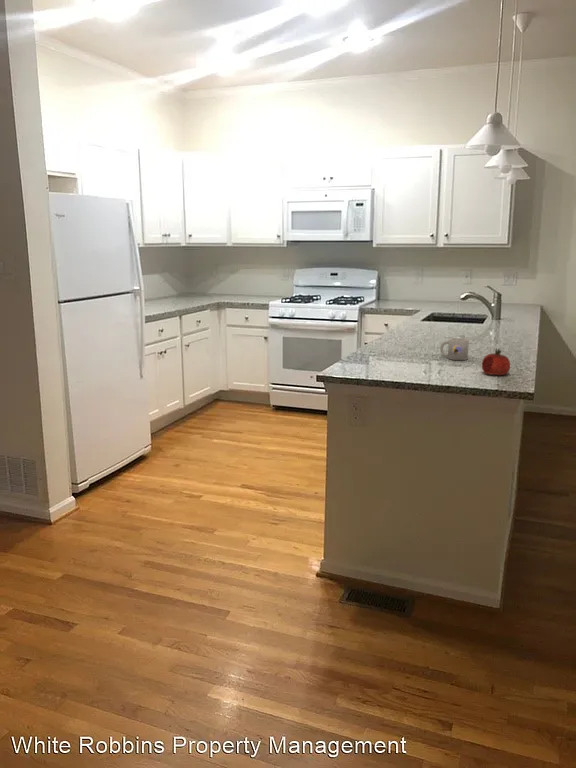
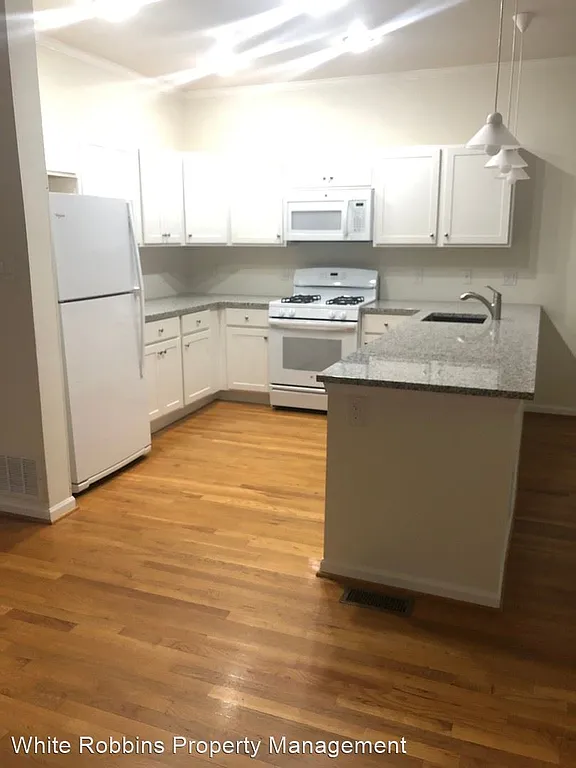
- mug [439,337,470,361]
- fruit [481,347,511,376]
